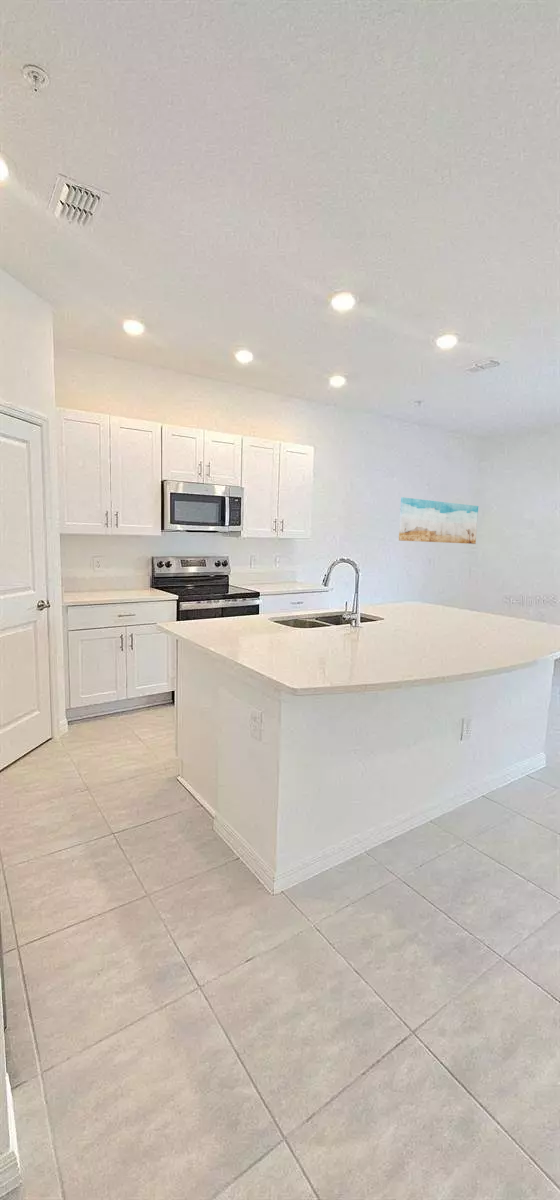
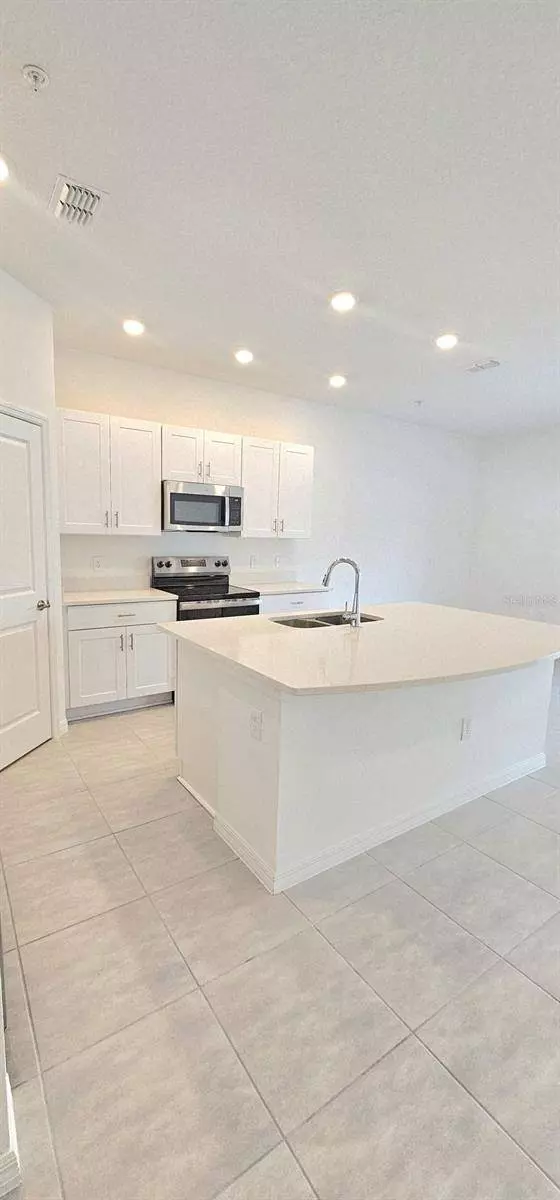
- wall art [398,496,479,545]
